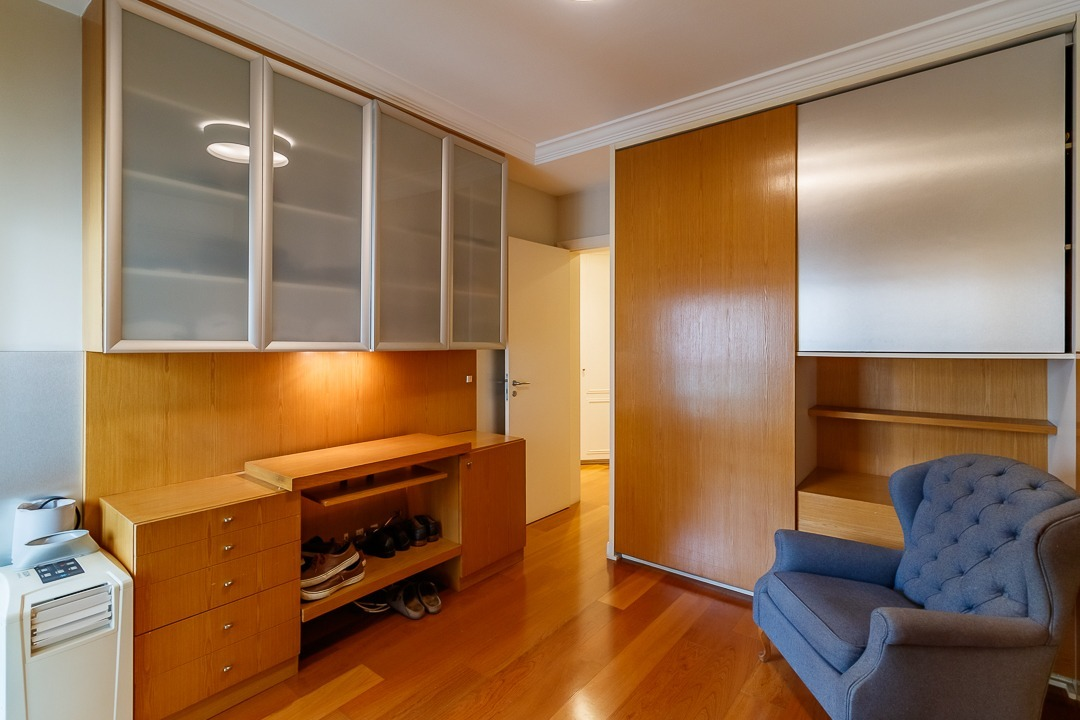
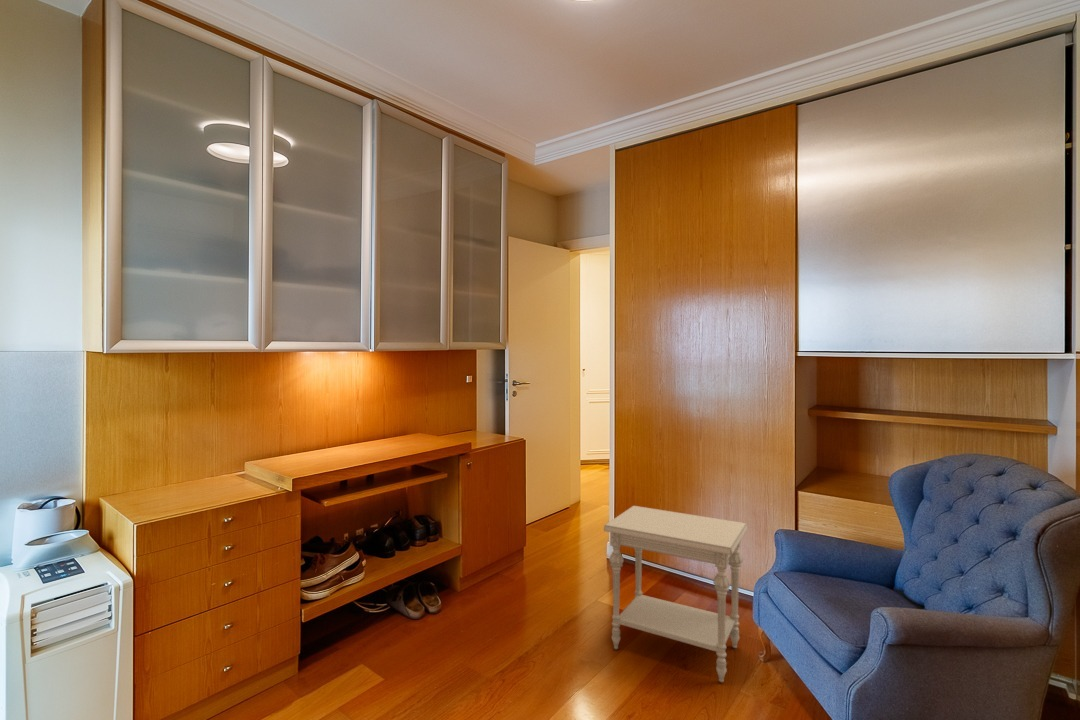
+ side table [603,505,749,683]
